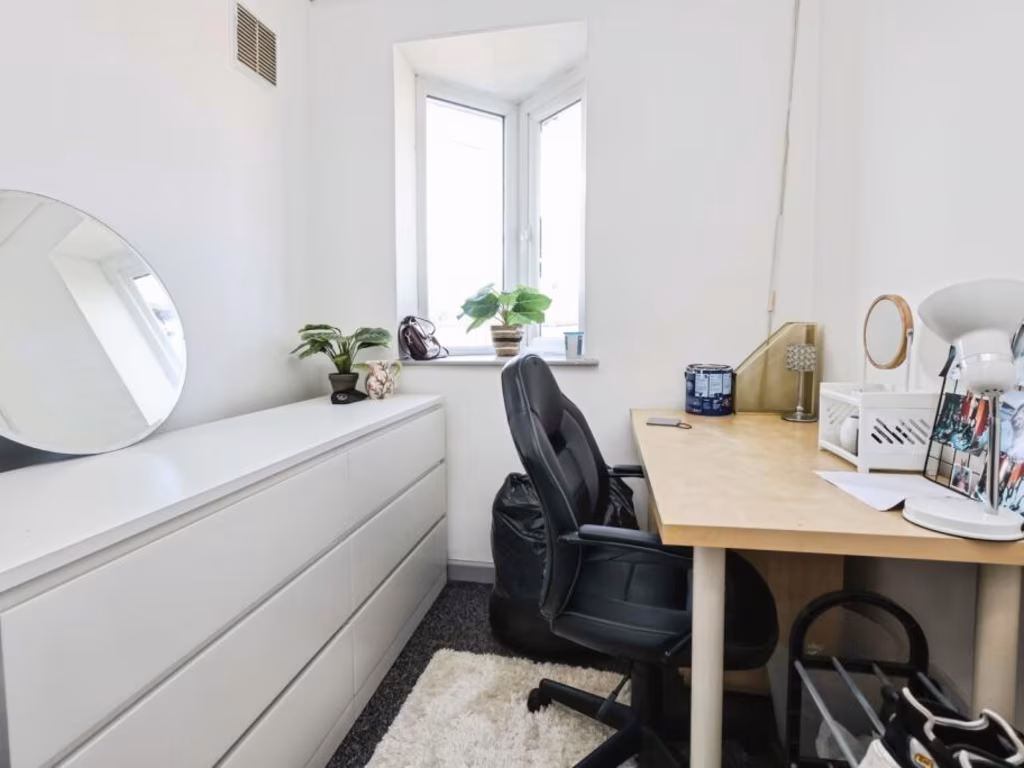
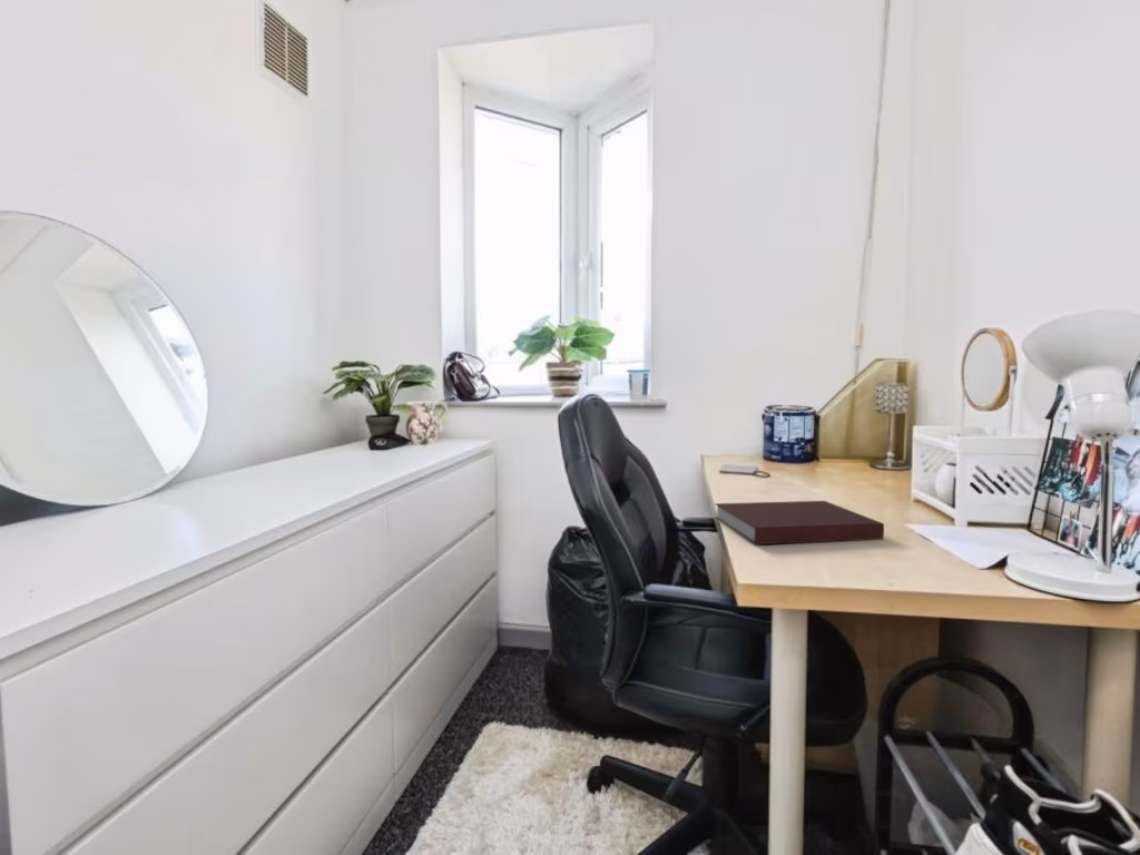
+ notebook [714,500,885,546]
